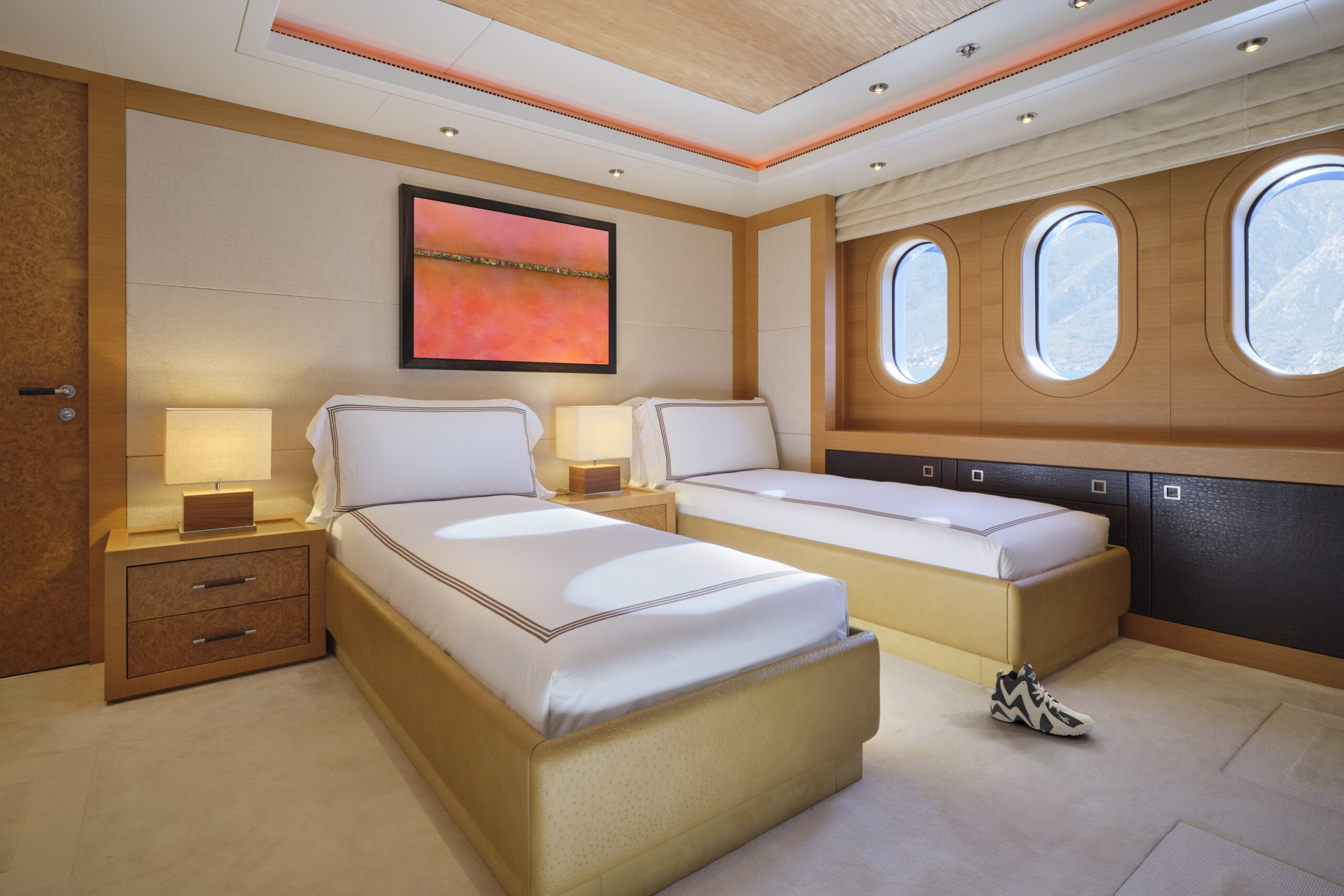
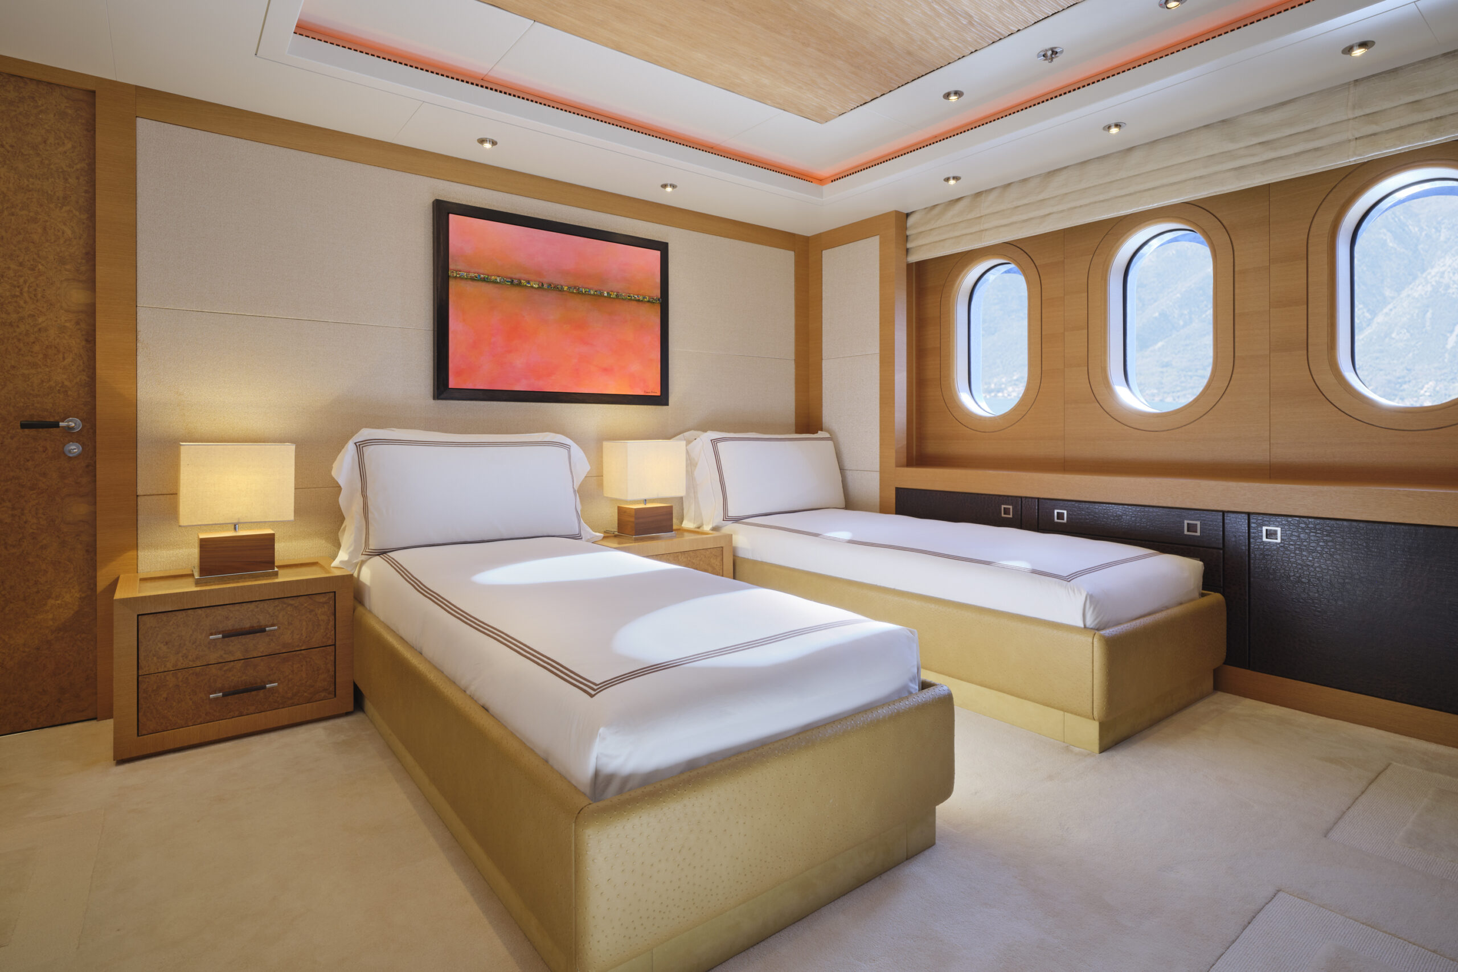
- sneaker [990,661,1095,736]
